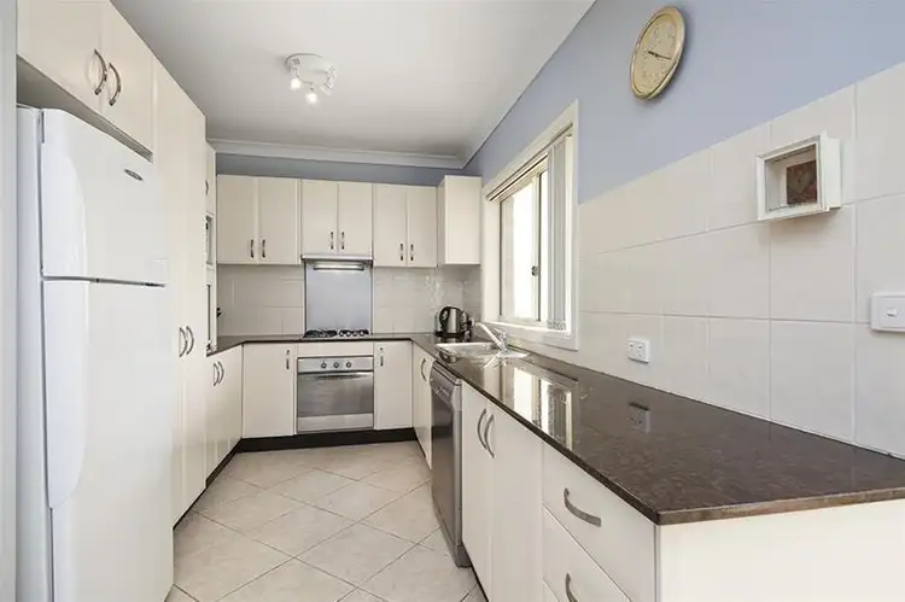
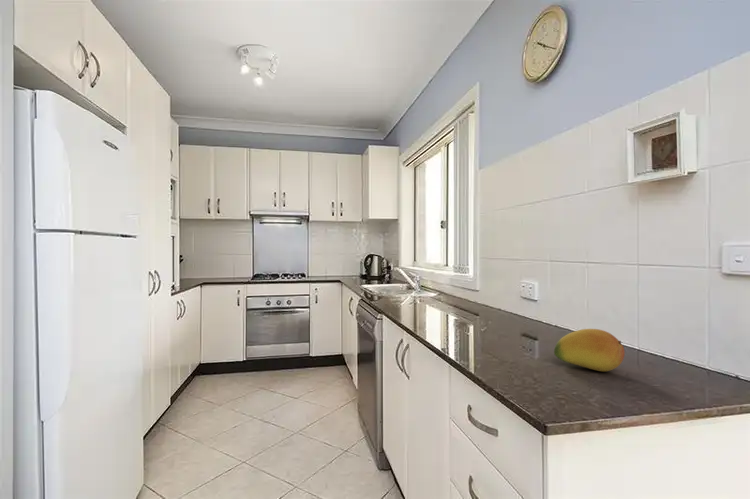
+ fruit [553,328,625,372]
